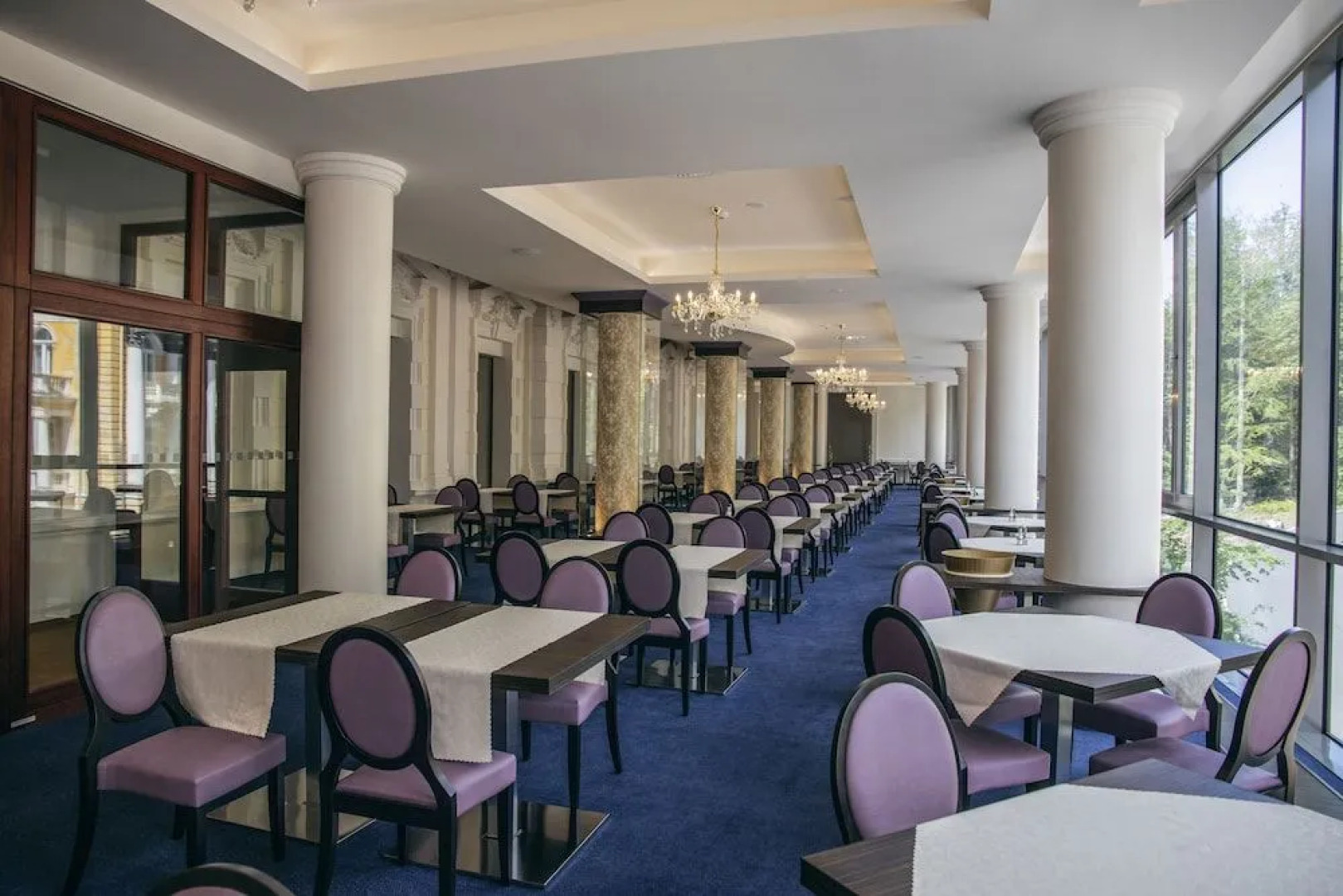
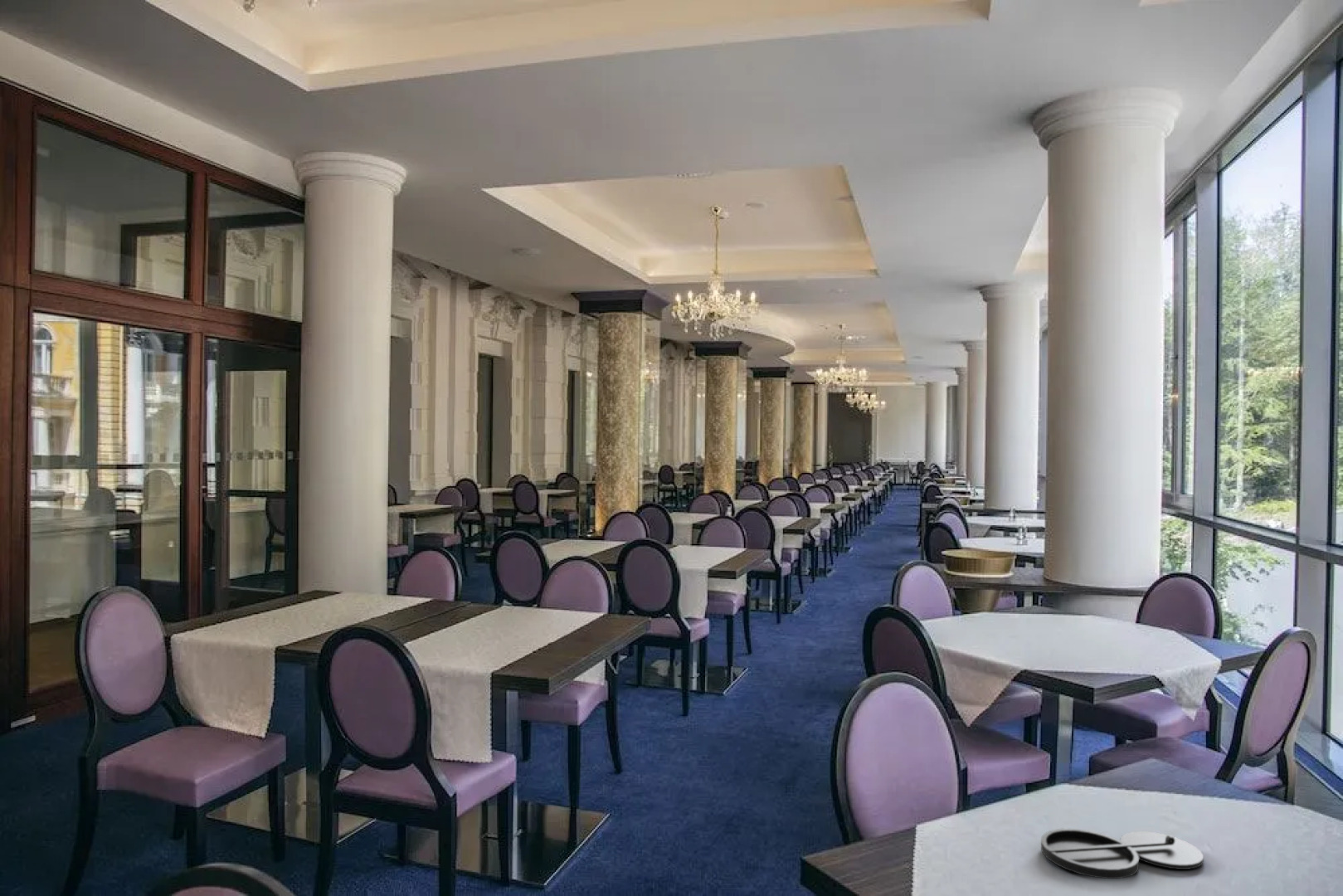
+ plate [1040,828,1204,879]
